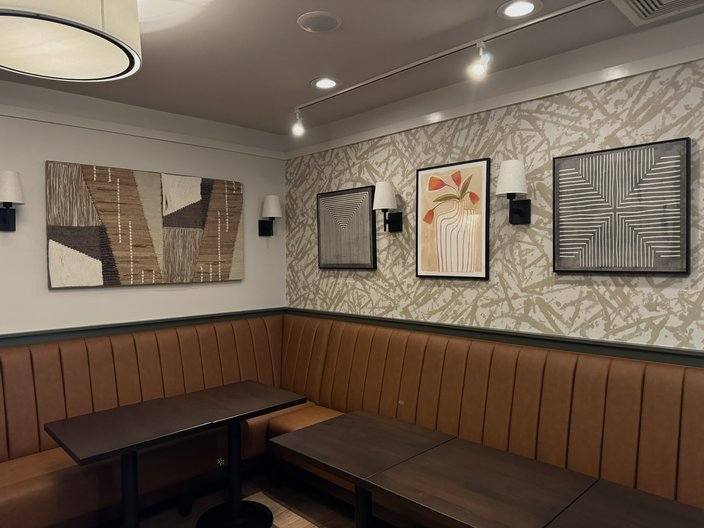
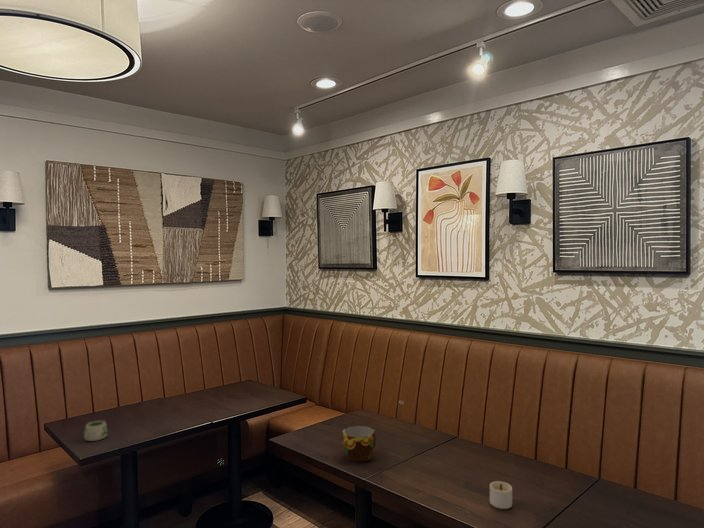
+ mug [83,420,109,442]
+ cup [341,424,377,463]
+ candle [489,480,513,510]
